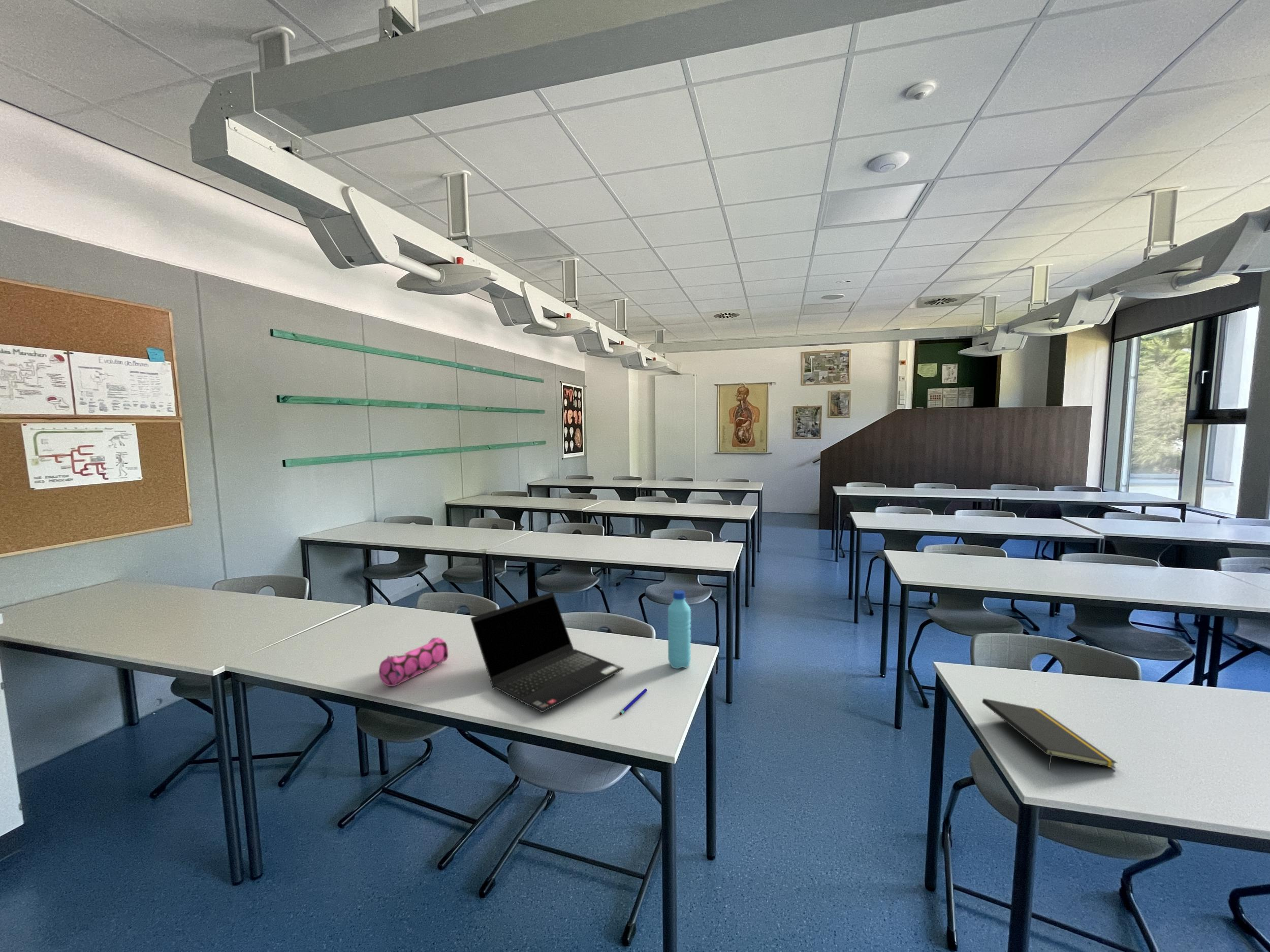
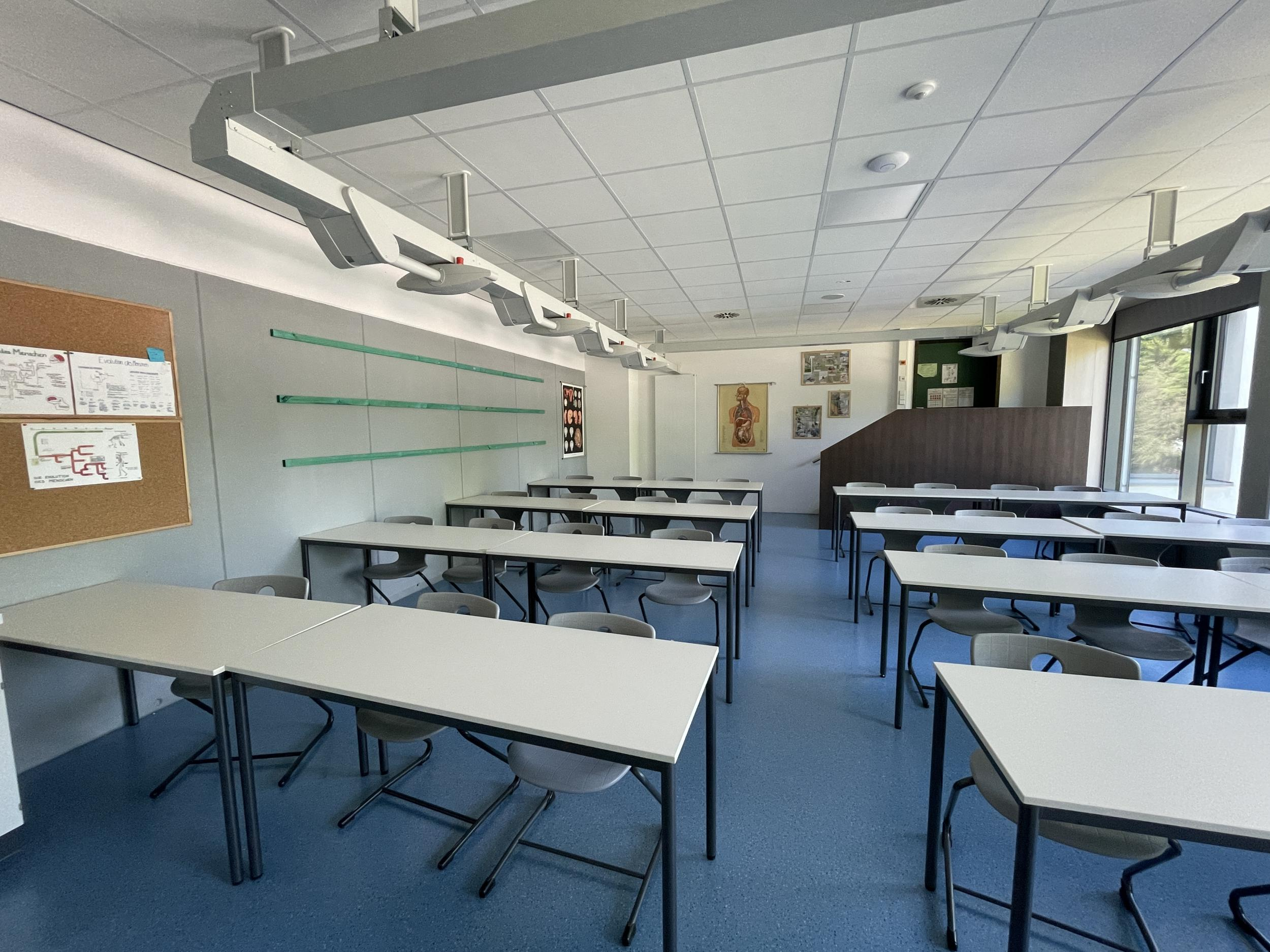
- pen [619,688,648,715]
- water bottle [668,589,691,669]
- notepad [981,698,1118,770]
- laptop computer [470,592,625,713]
- pencil case [378,637,449,687]
